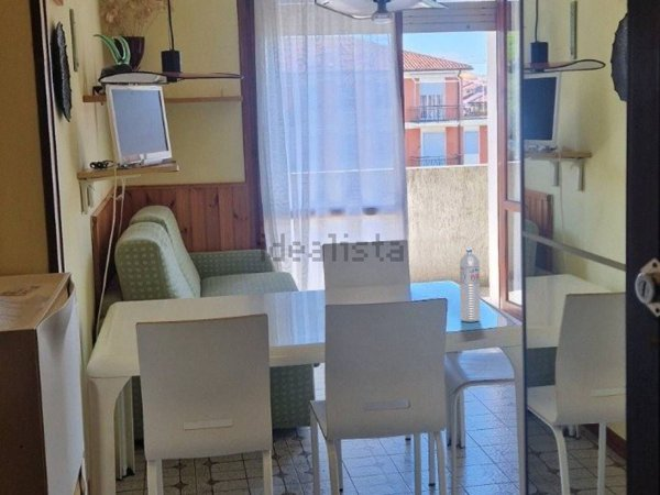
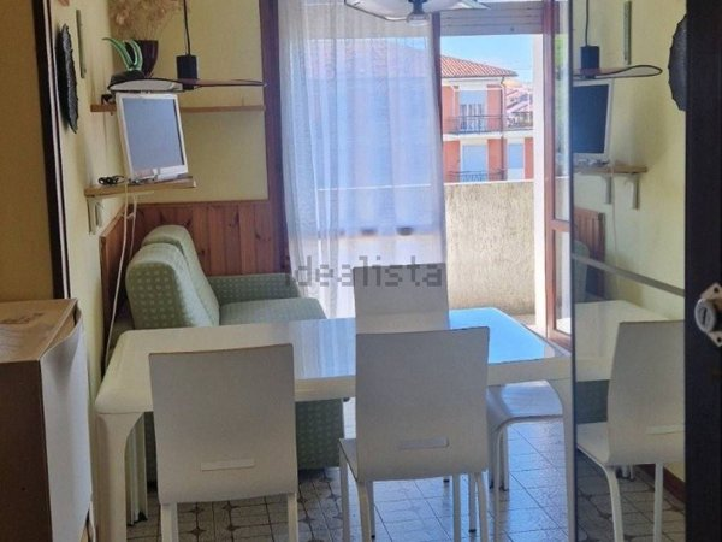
- water bottle [459,249,481,323]
